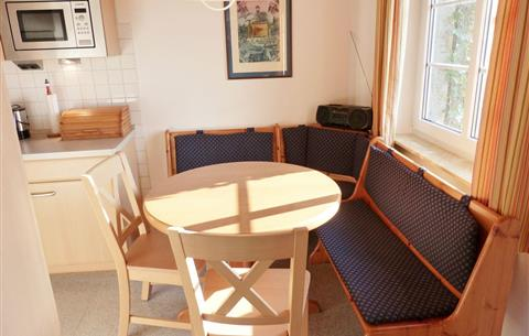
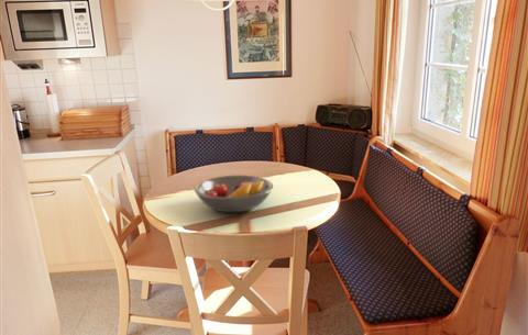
+ fruit bowl [194,175,274,213]
